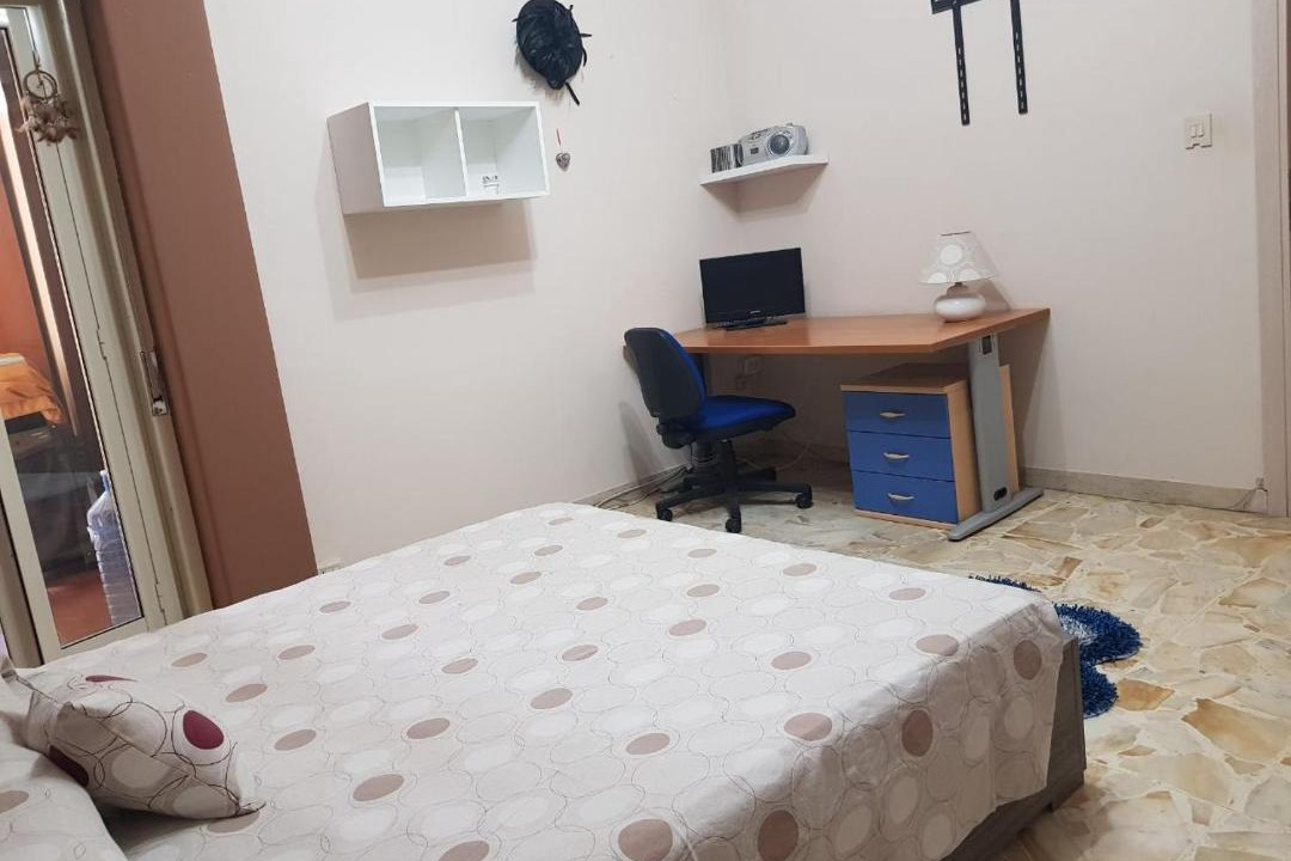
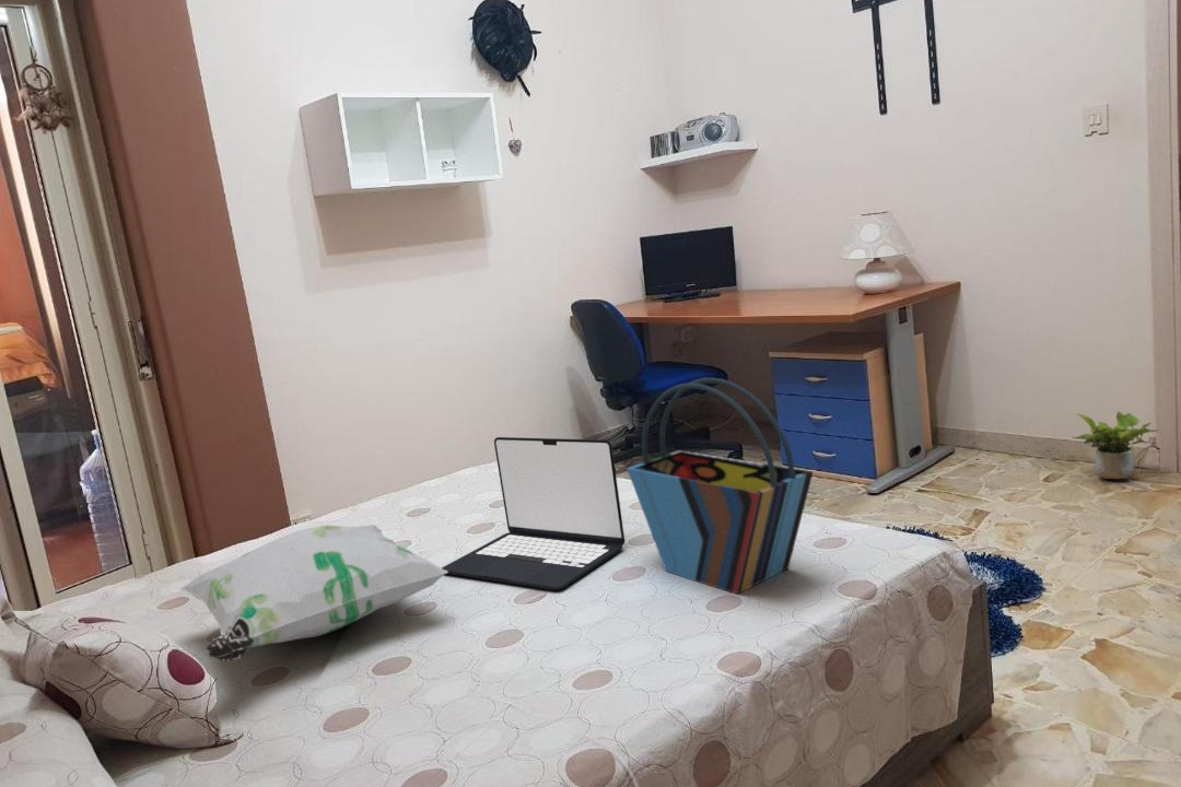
+ decorative pillow [178,524,447,662]
+ potted plant [1071,411,1158,480]
+ laptop [441,436,625,591]
+ tote bag [625,377,814,596]
